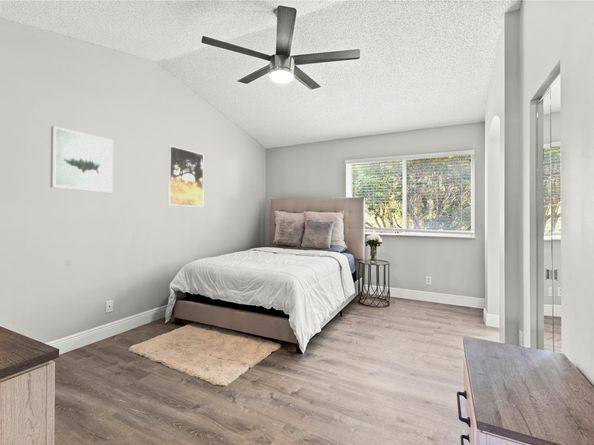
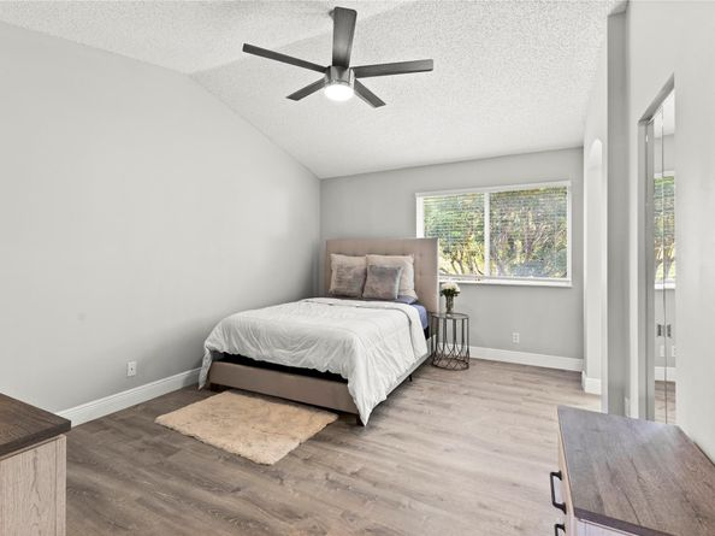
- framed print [167,145,205,208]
- wall art [49,125,114,194]
